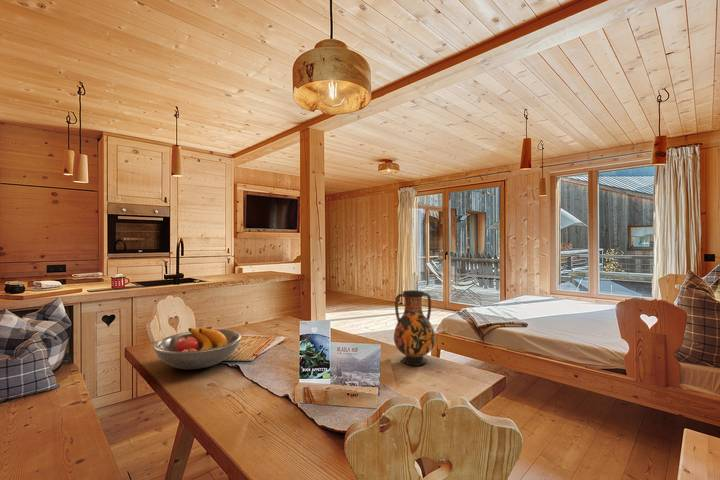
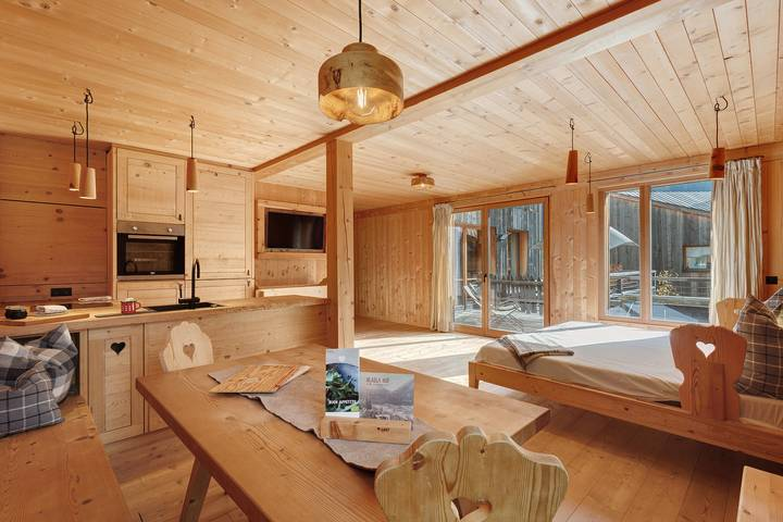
- vase [393,289,436,367]
- fruit bowl [152,327,243,370]
